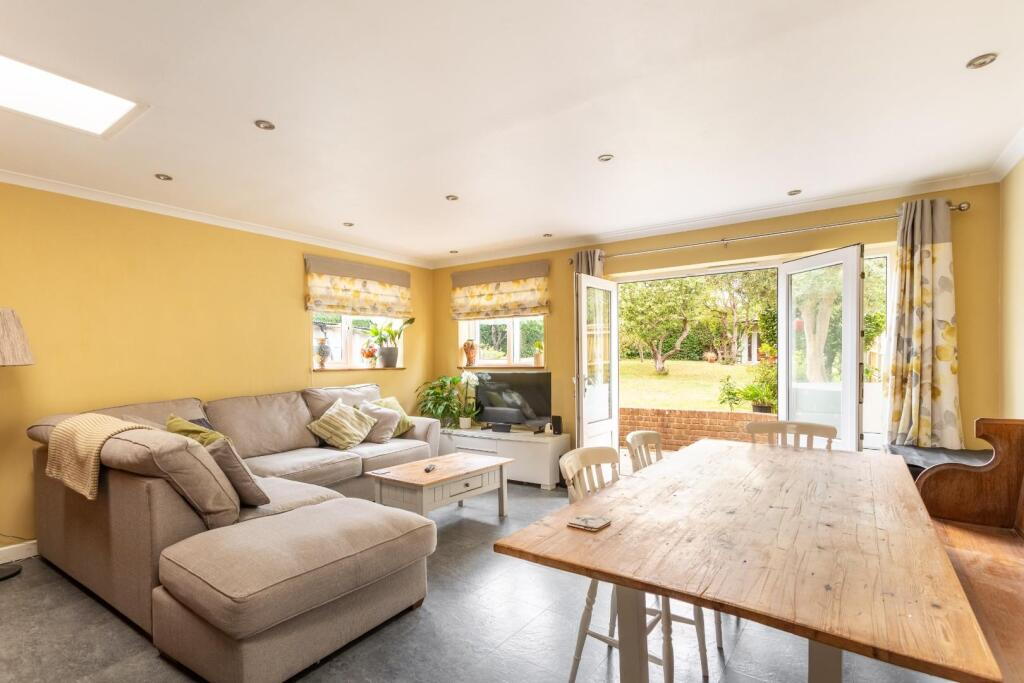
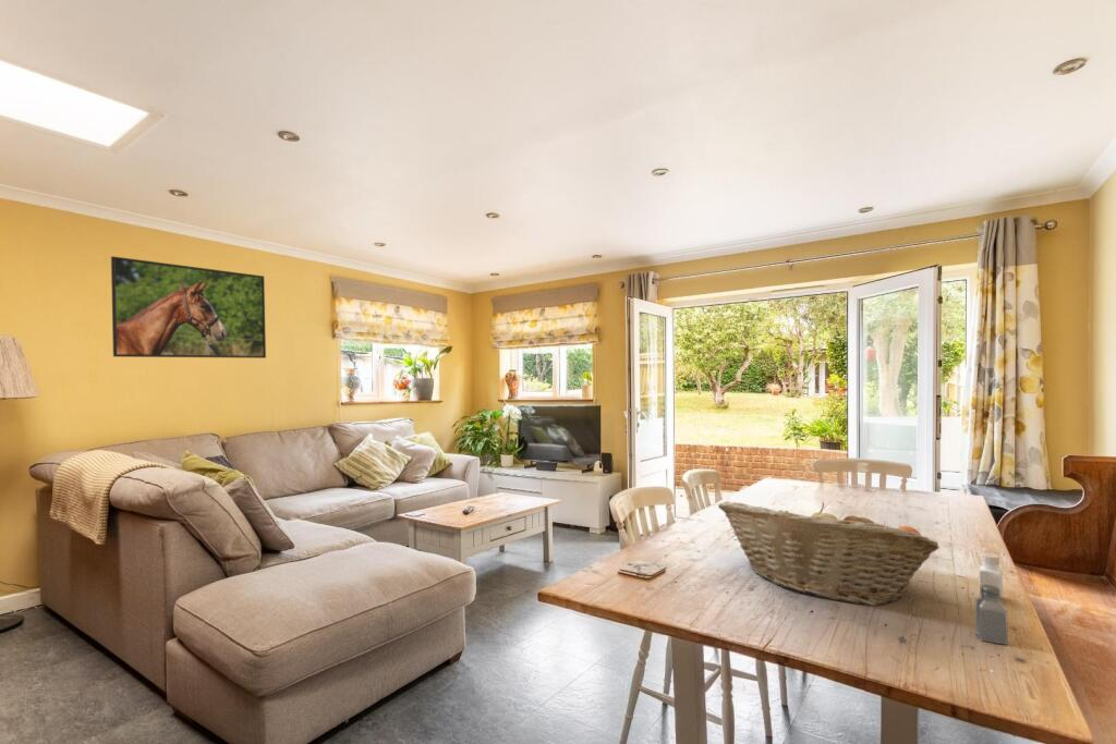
+ saltshaker [974,584,1009,646]
+ fruit basket [717,500,941,607]
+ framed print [110,255,267,359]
+ pepper shaker [978,552,1004,599]
